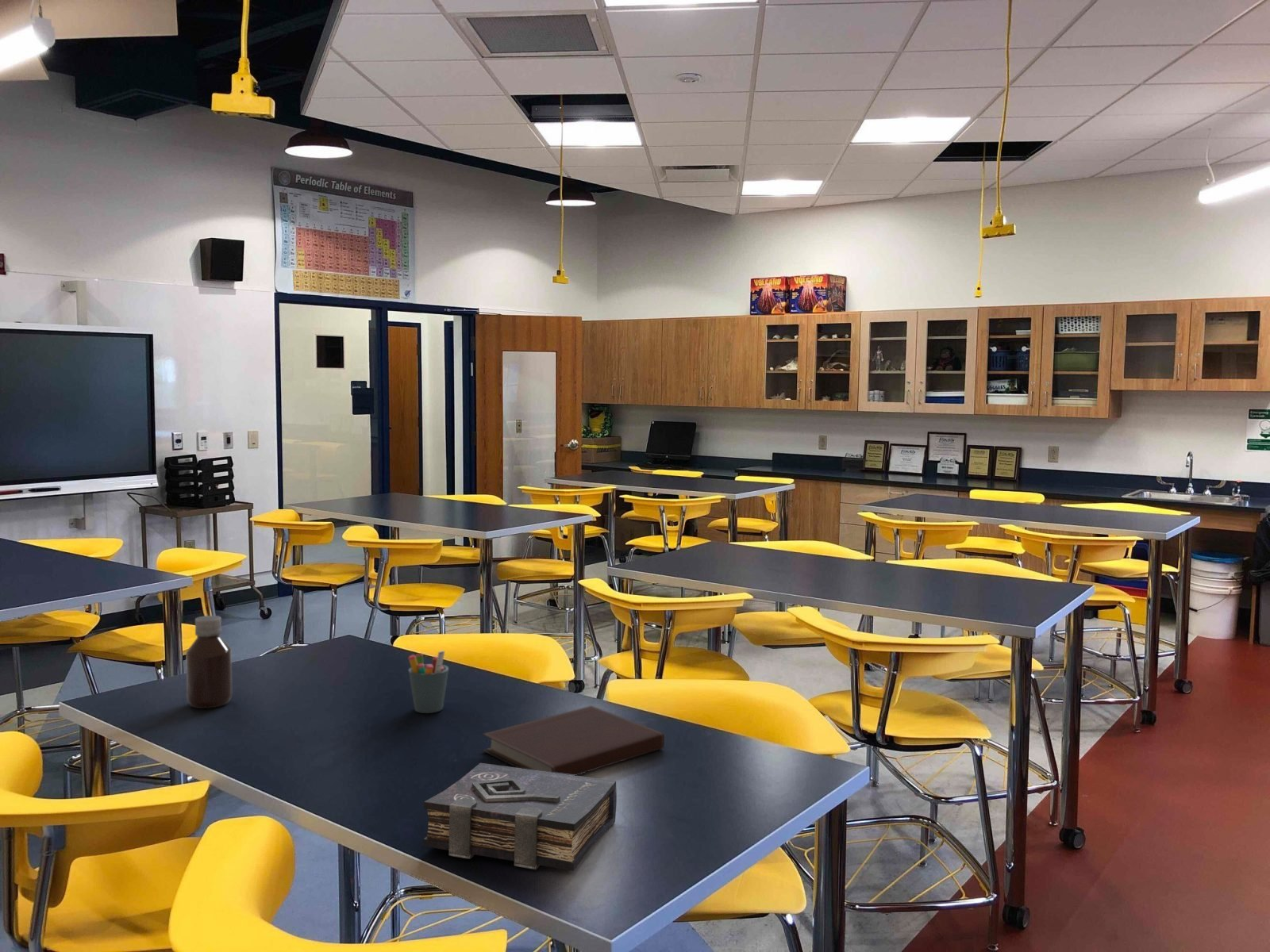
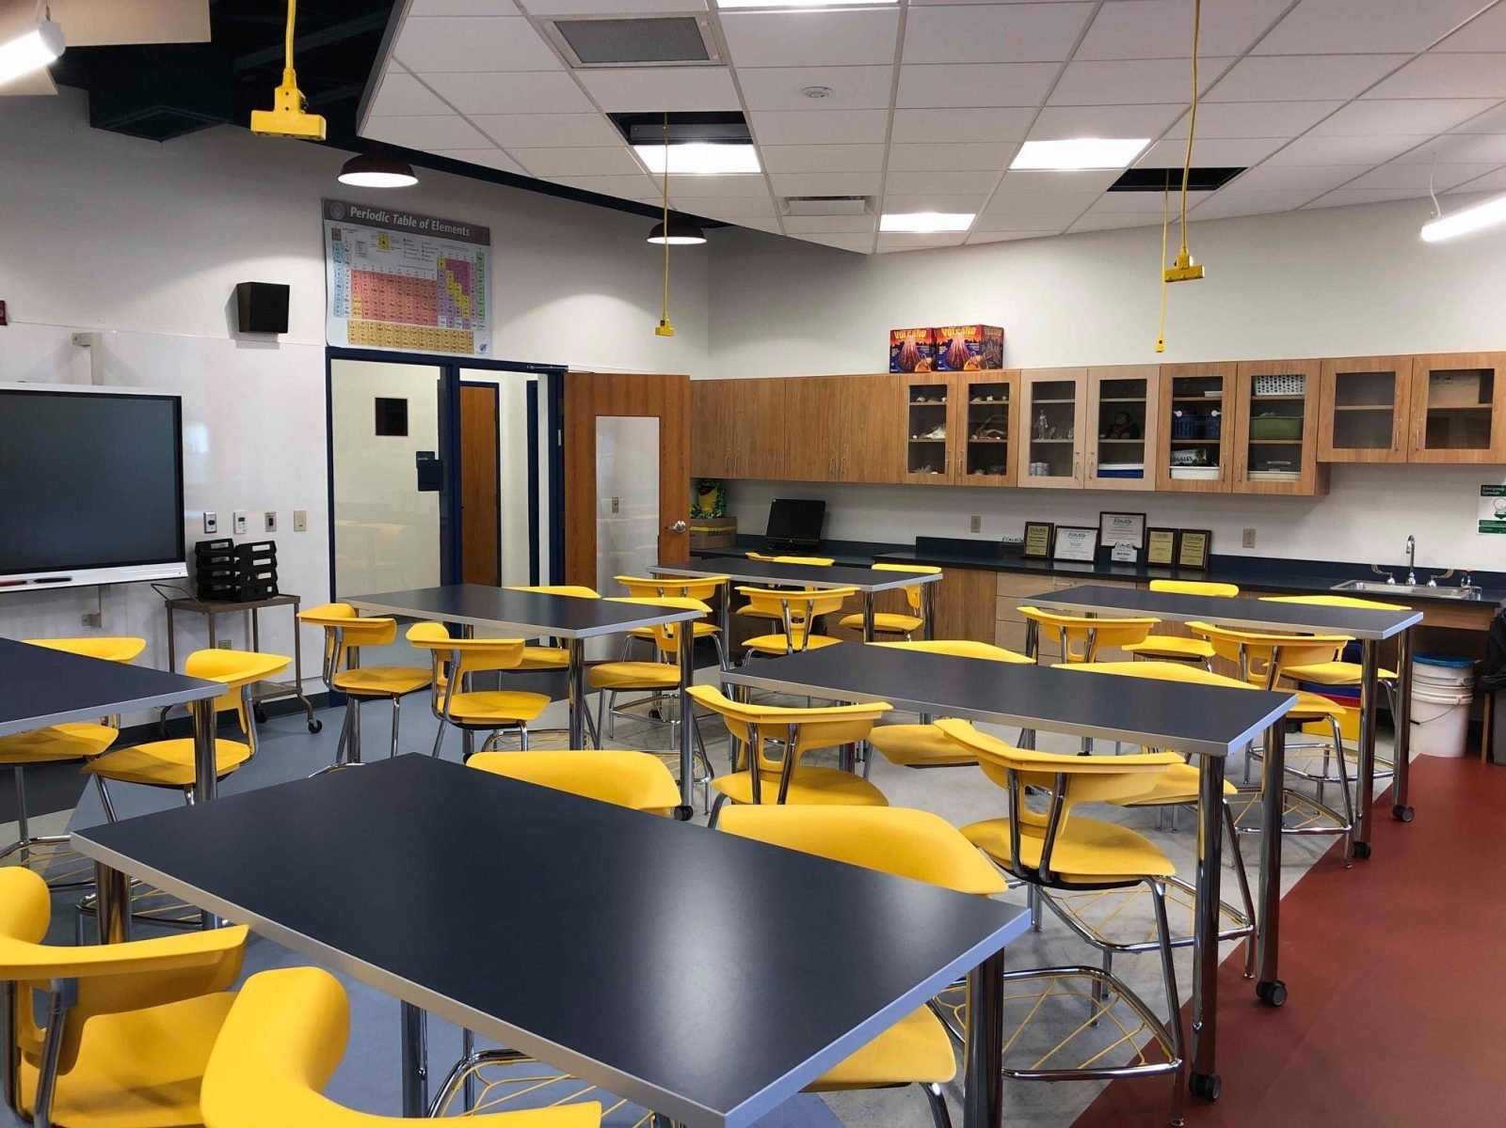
- book [422,762,618,871]
- notebook [481,705,665,776]
- pen holder [407,650,449,714]
- bottle [185,615,233,709]
